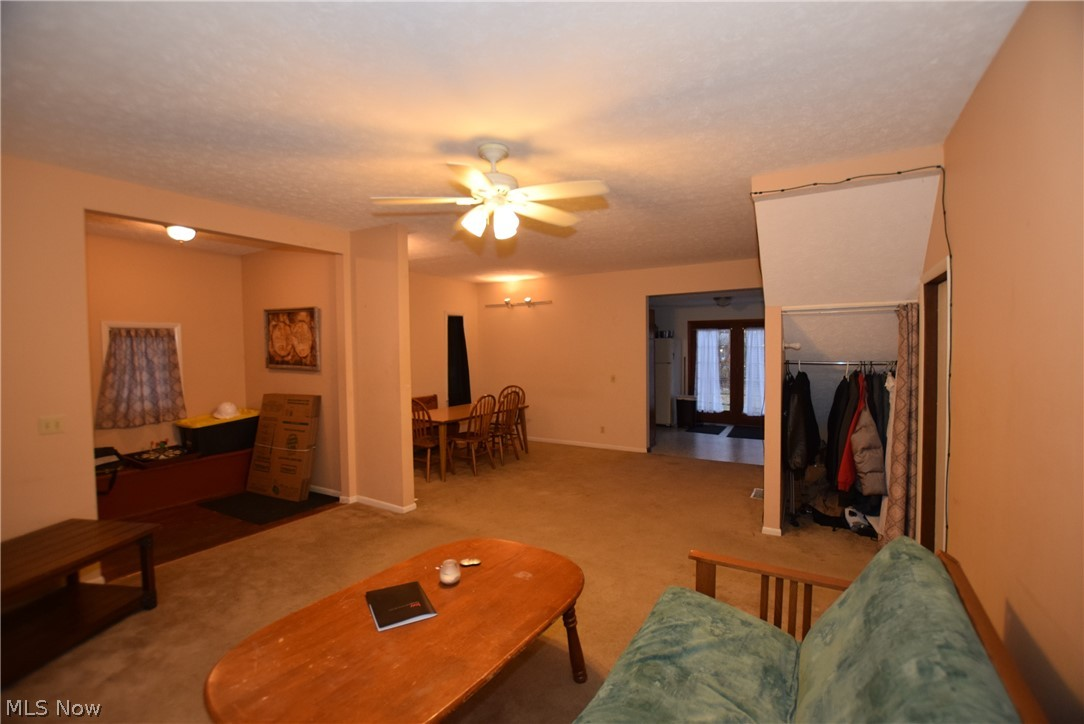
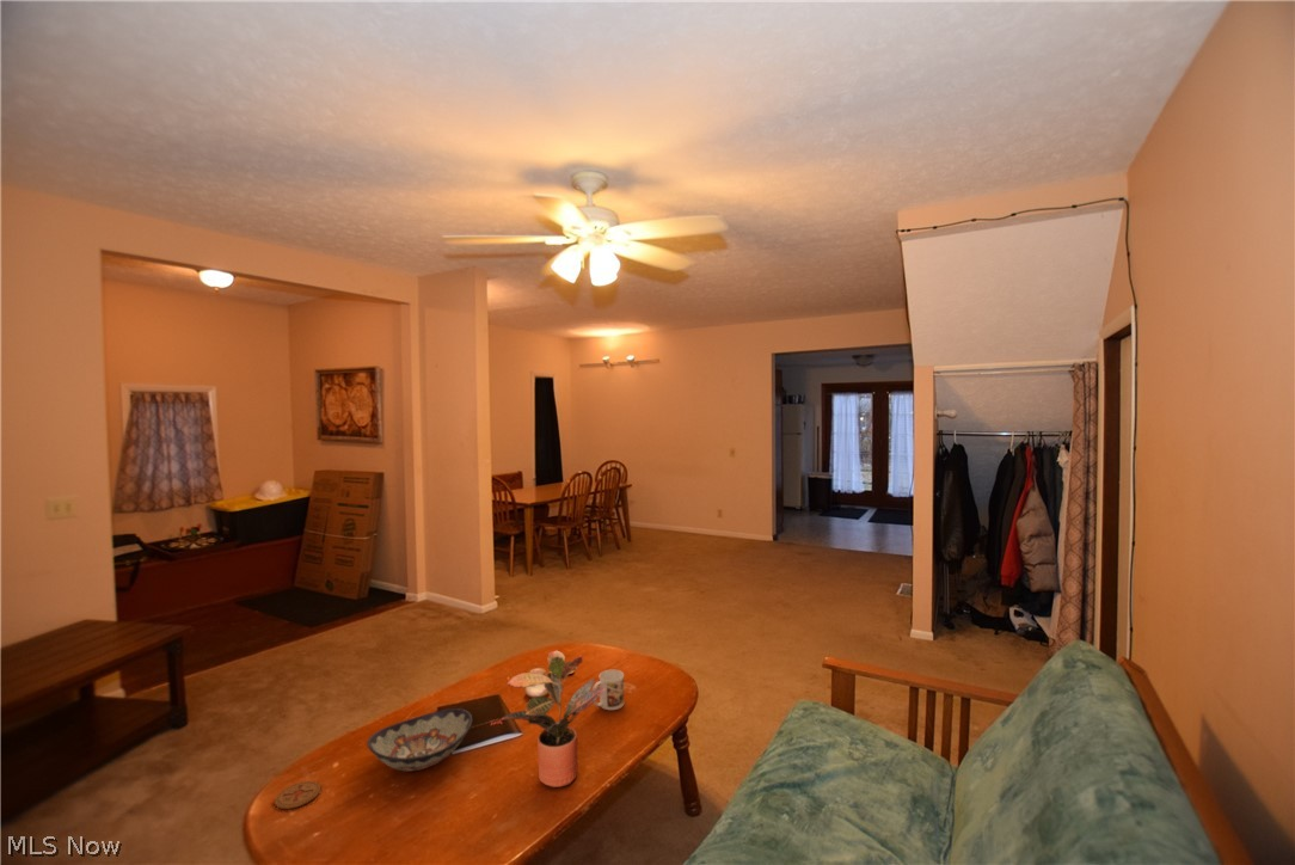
+ potted plant [499,650,606,789]
+ decorative bowl [366,707,473,772]
+ coaster [274,780,321,810]
+ mug [591,669,625,711]
